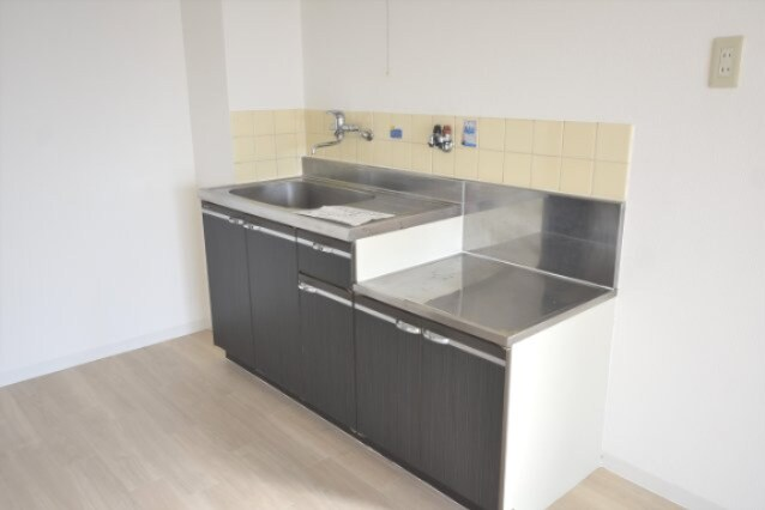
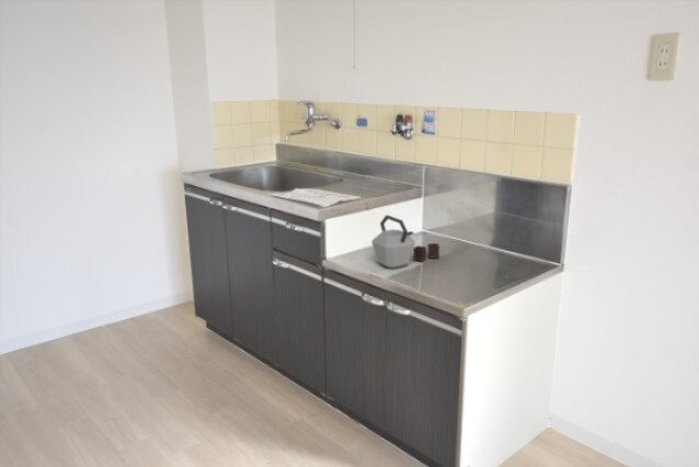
+ kettle [370,214,440,270]
